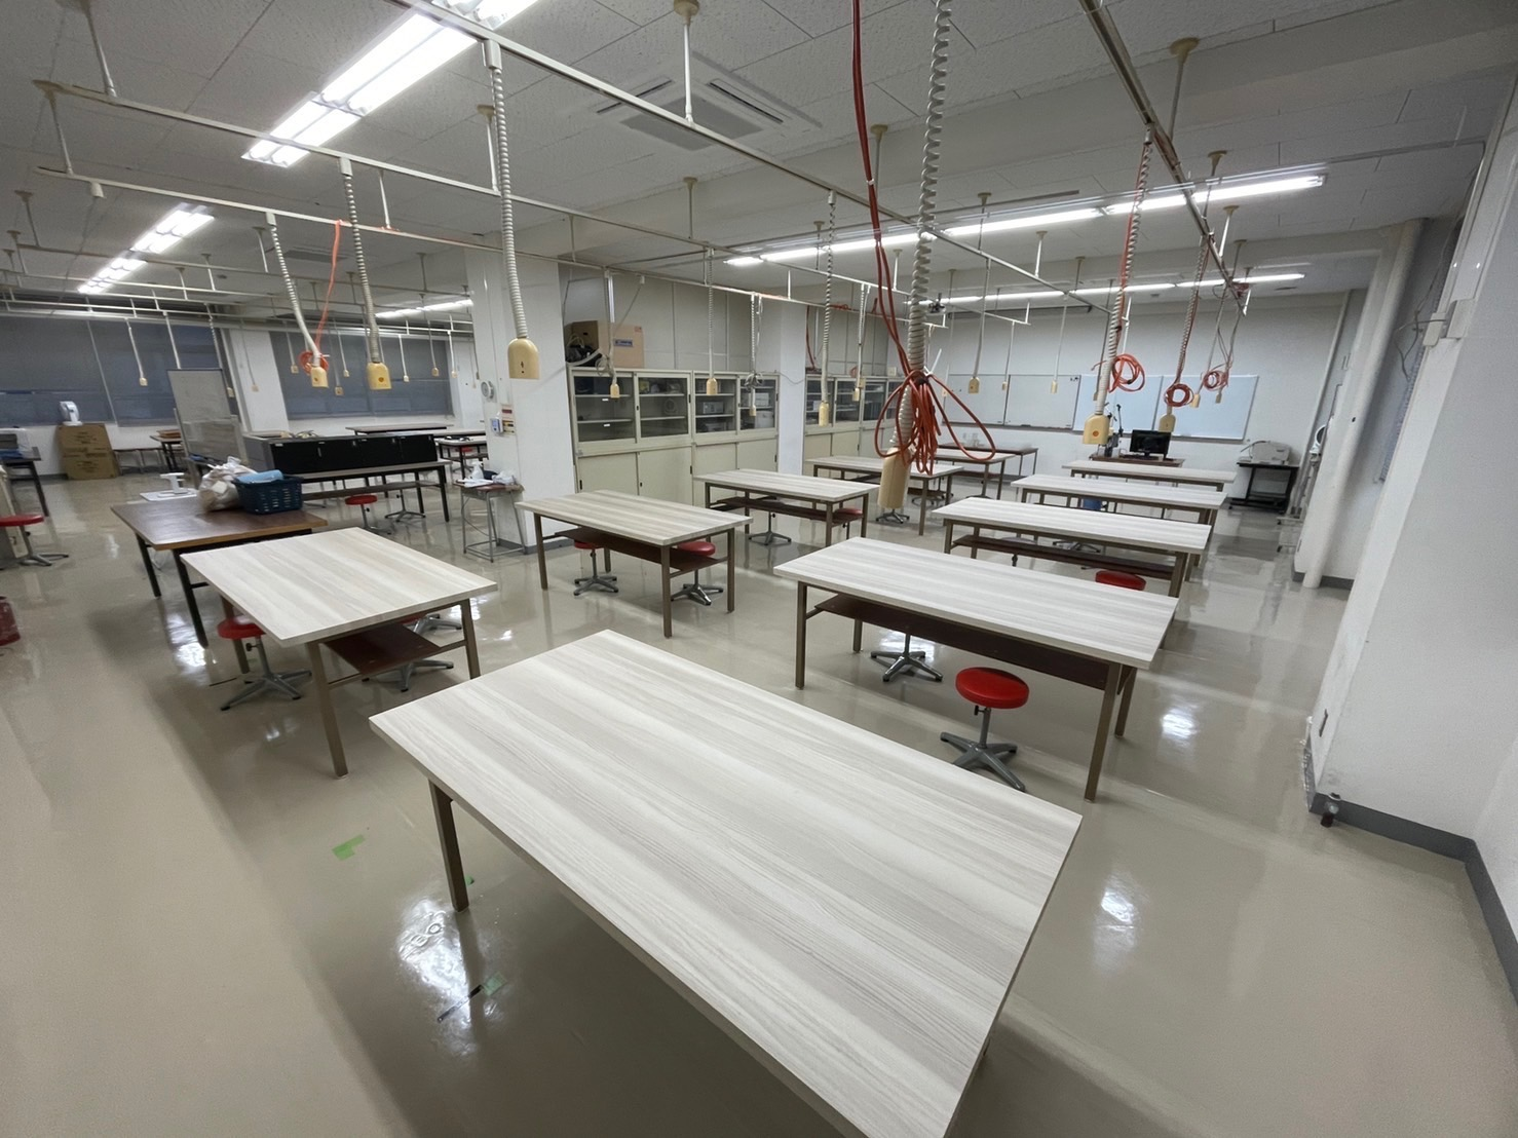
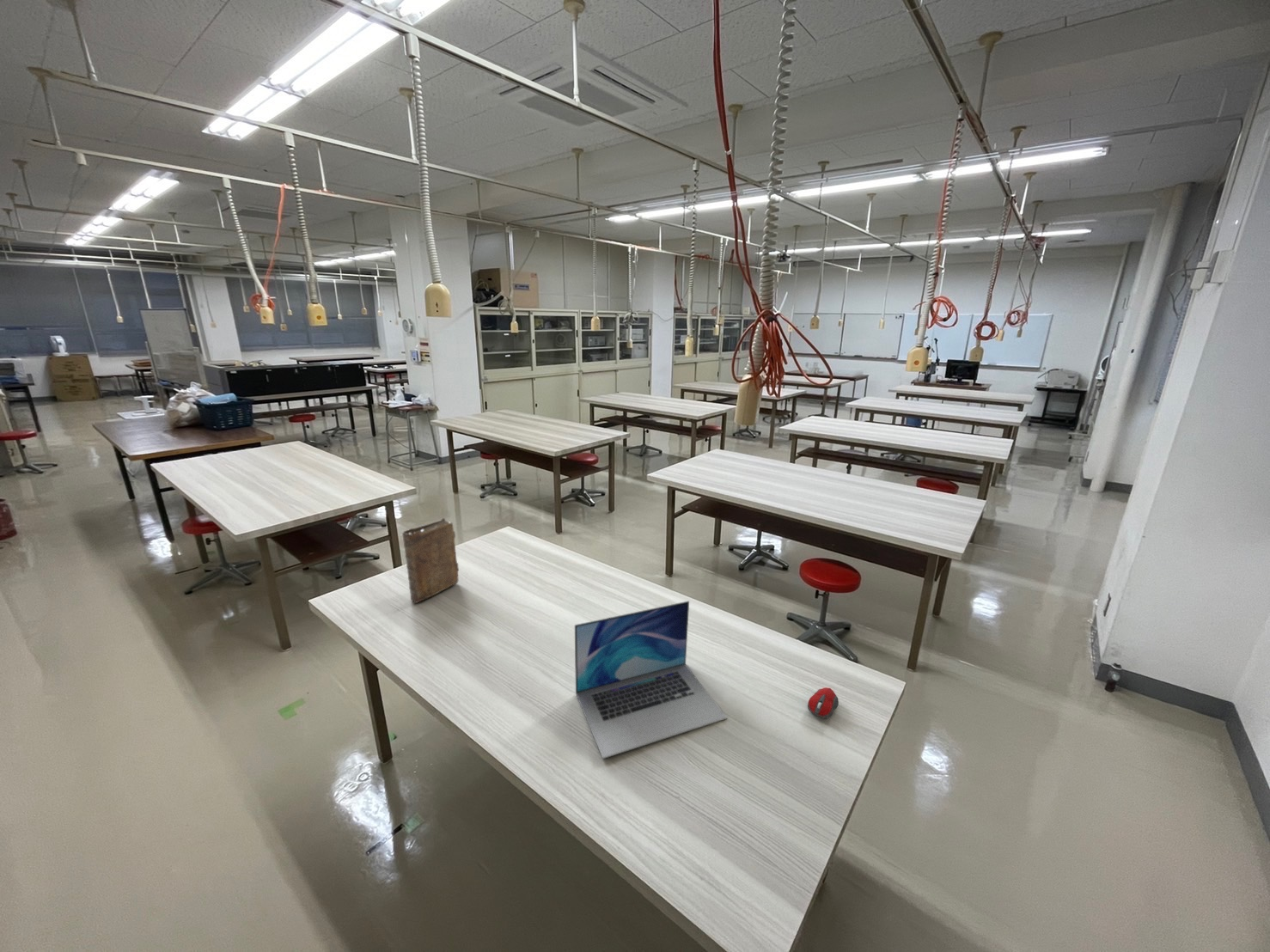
+ computer mouse [807,687,840,719]
+ book [401,517,460,604]
+ laptop [574,600,728,760]
